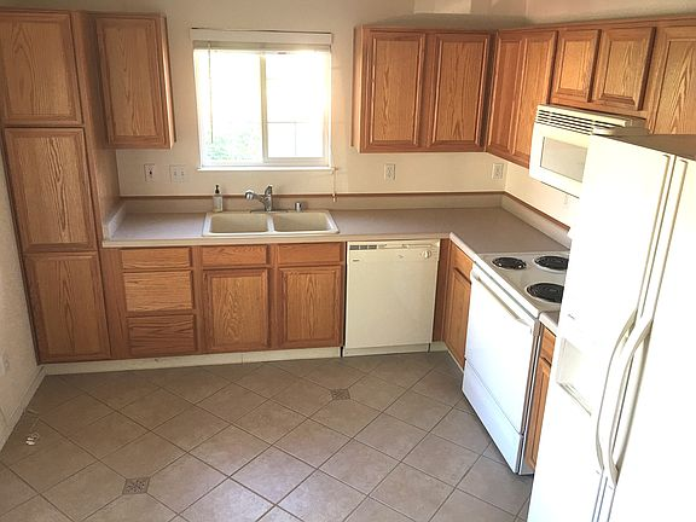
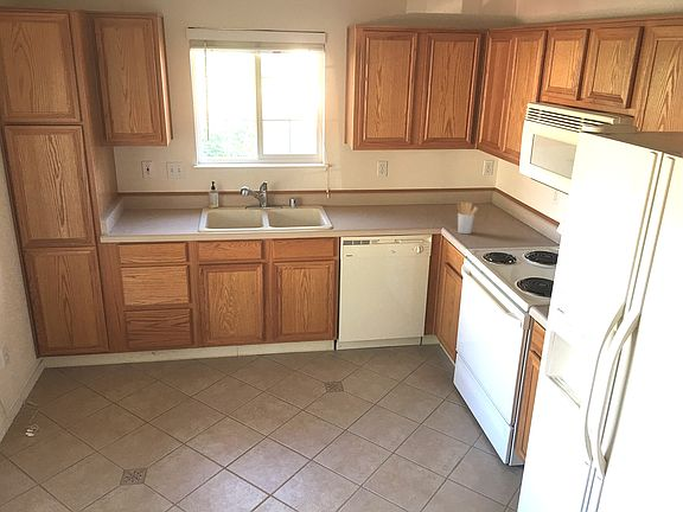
+ utensil holder [457,201,479,235]
